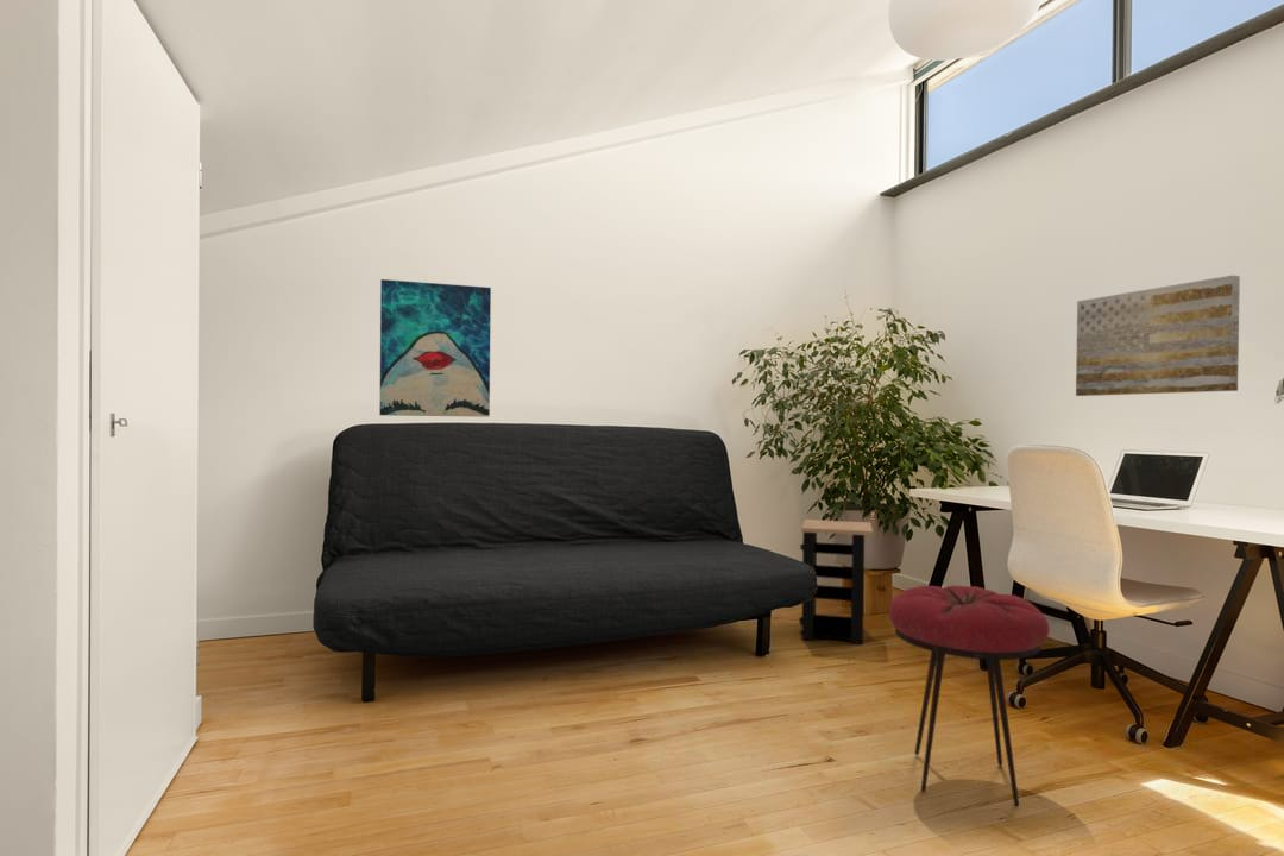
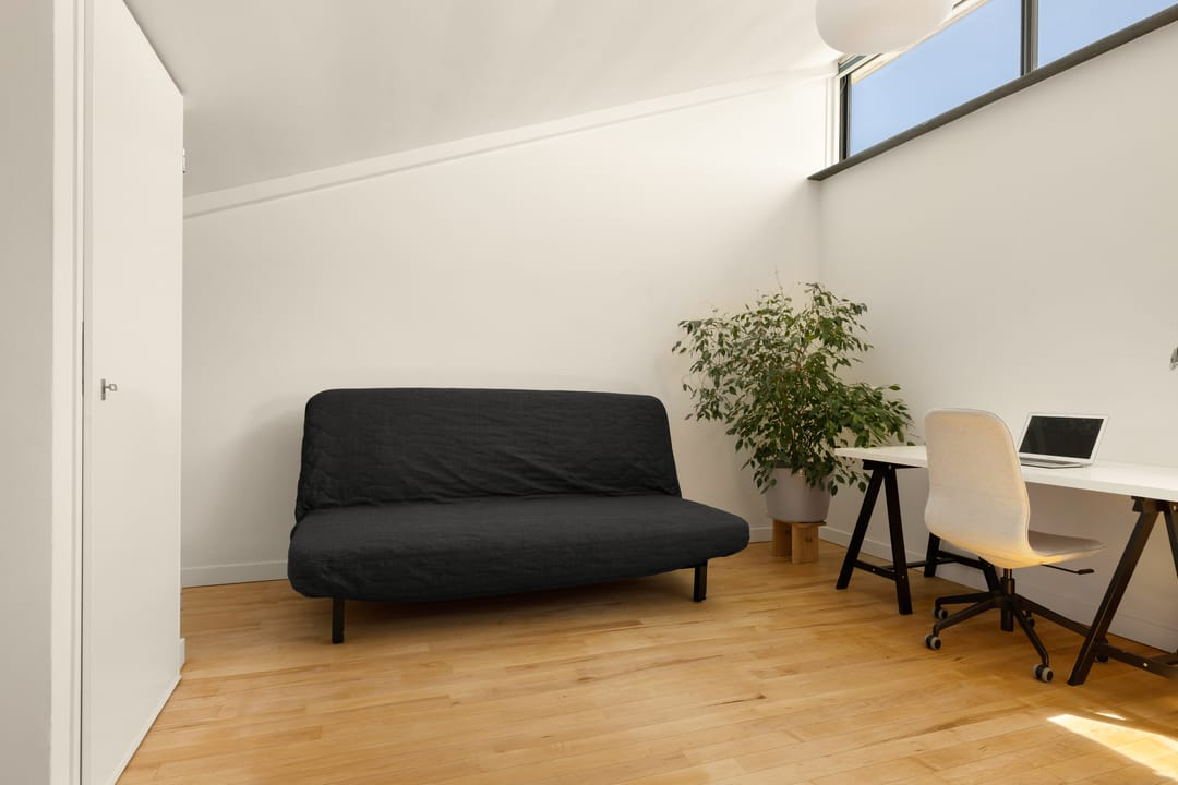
- wall art [378,278,492,418]
- side table [798,518,874,646]
- stool [888,584,1051,806]
- wall art [1075,275,1241,397]
